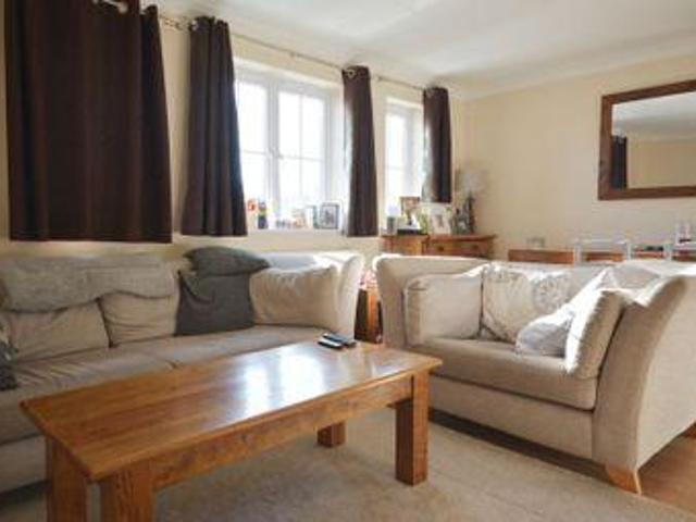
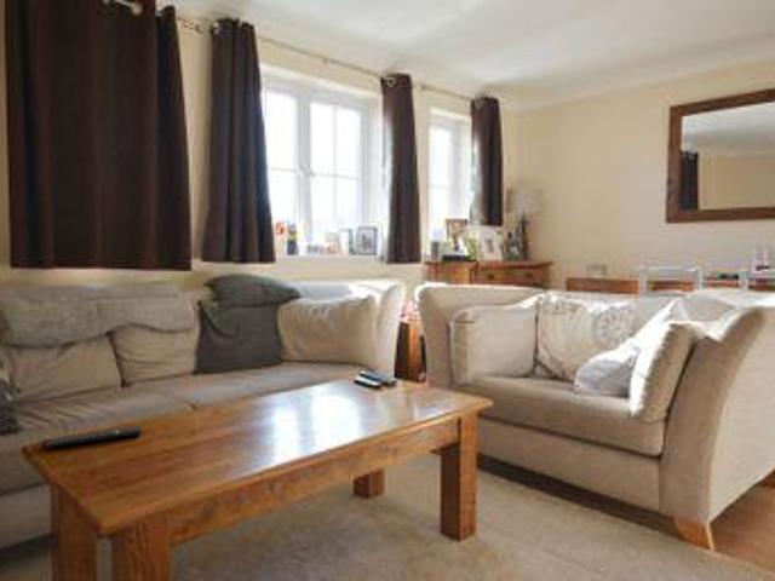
+ remote control [40,425,143,450]
